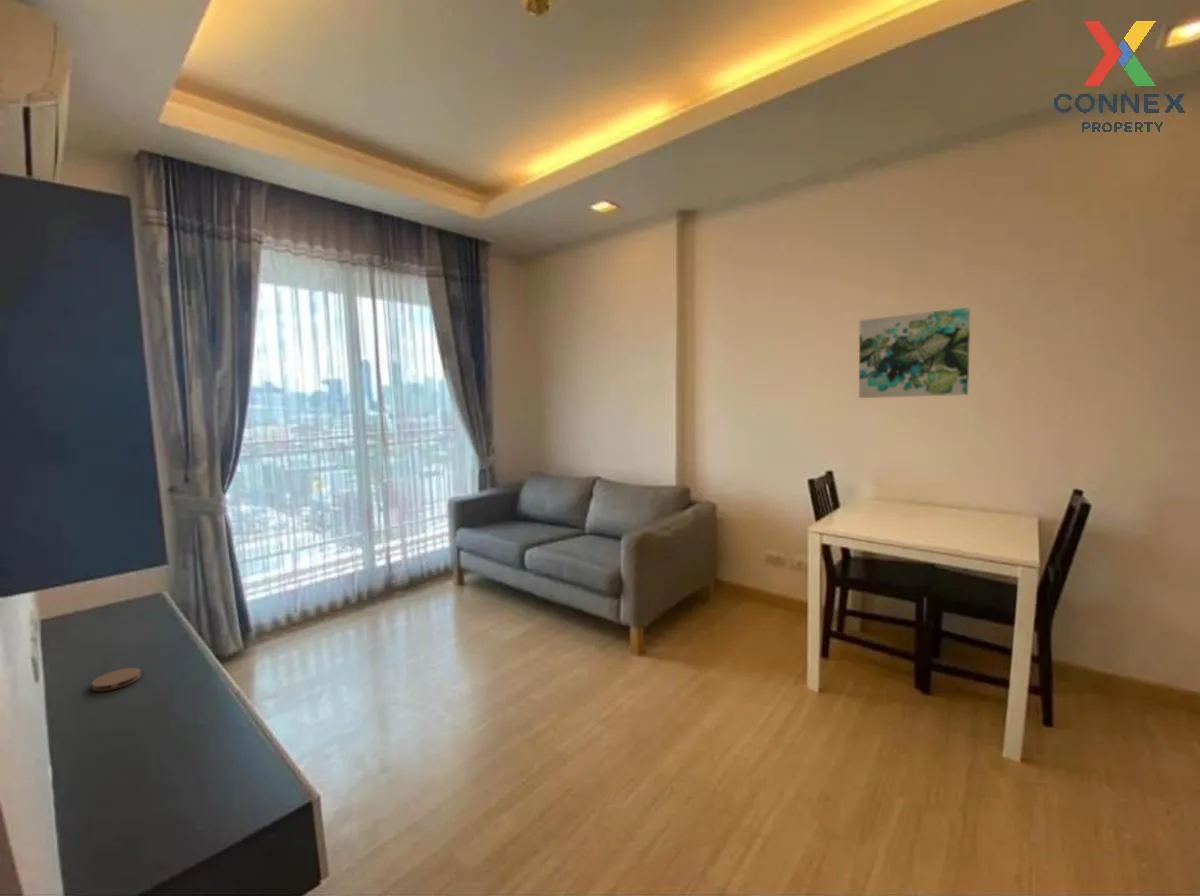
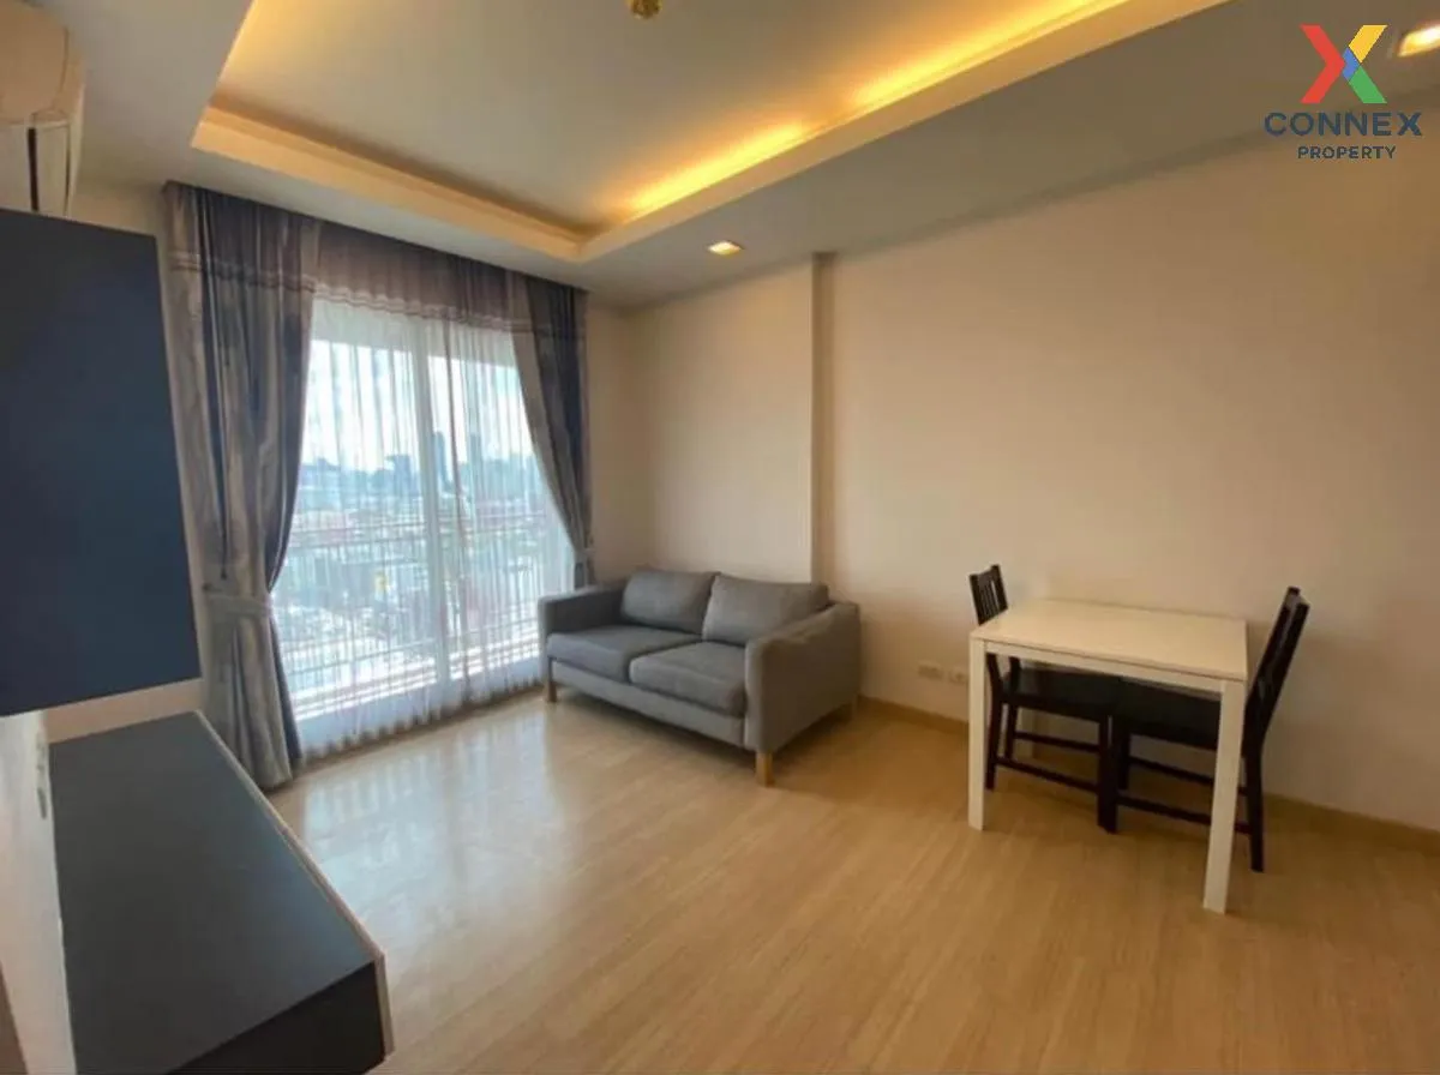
- wall art [858,306,971,399]
- coaster [91,667,142,692]
